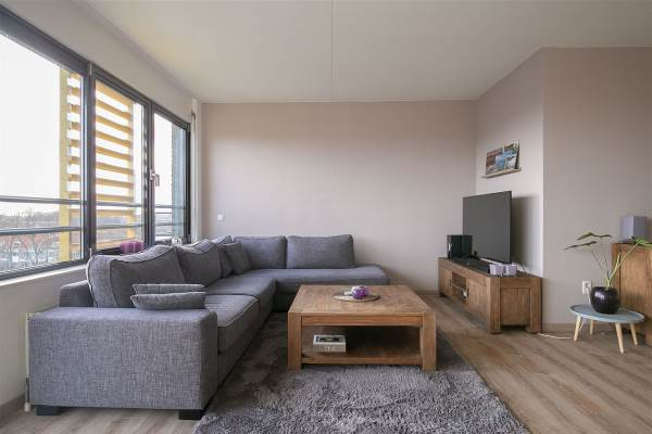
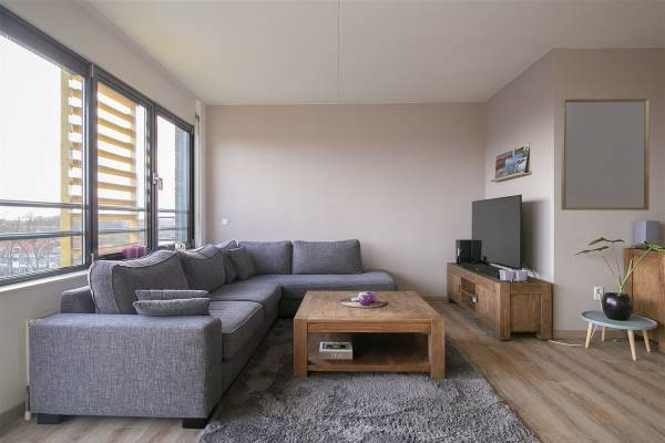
+ home mirror [560,97,651,212]
